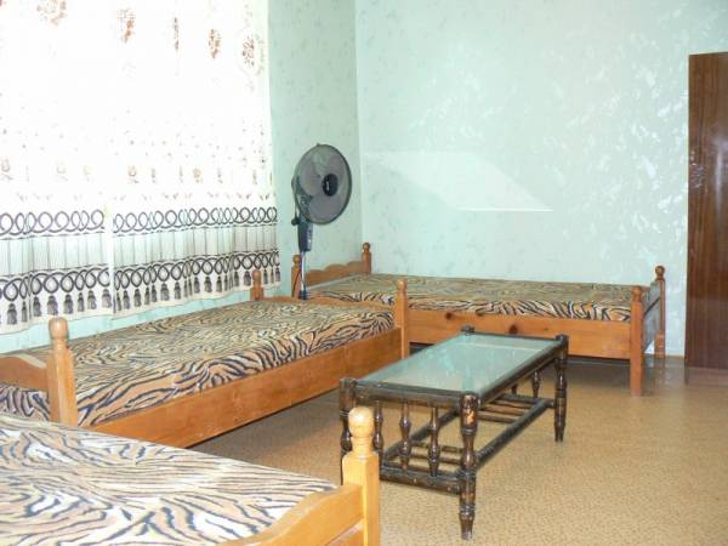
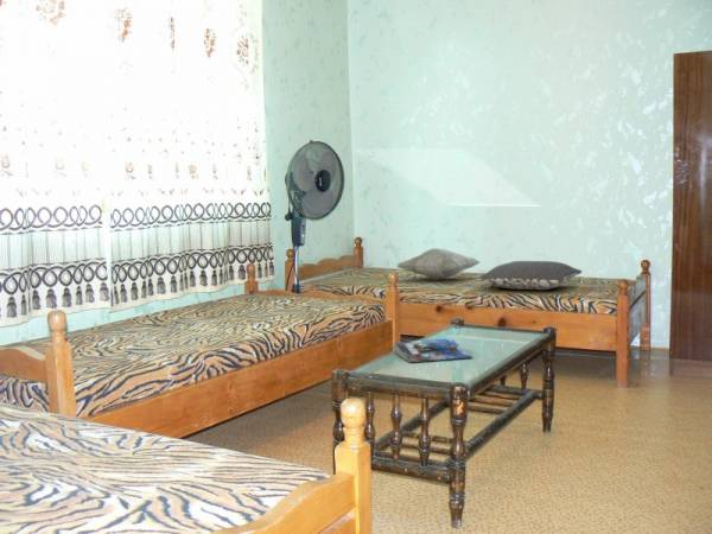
+ magazine [392,337,473,364]
+ decorative pillow [395,247,482,281]
+ pillow [476,260,583,291]
